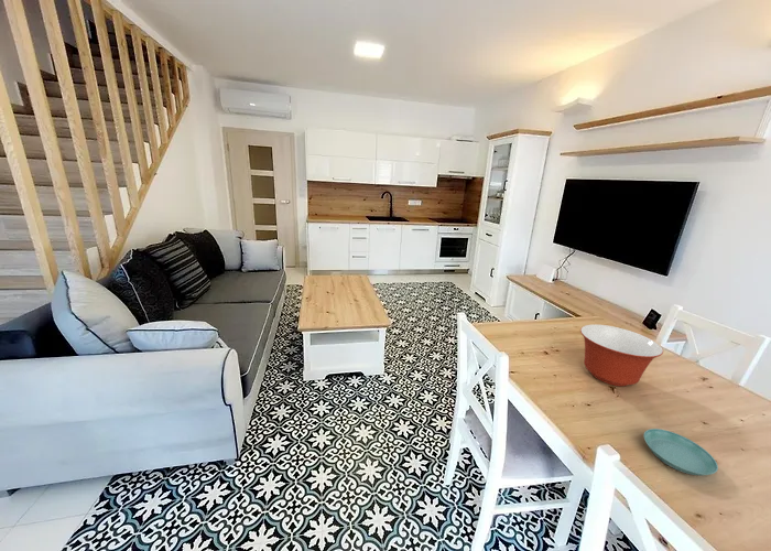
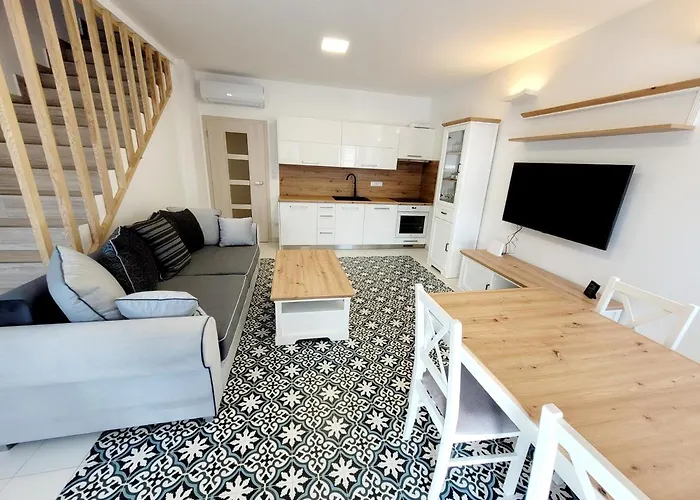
- saucer [643,428,719,476]
- mixing bowl [579,324,664,387]
